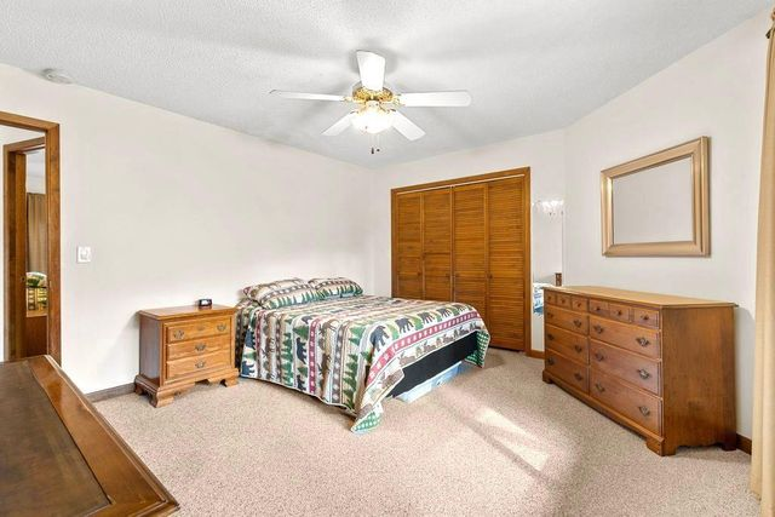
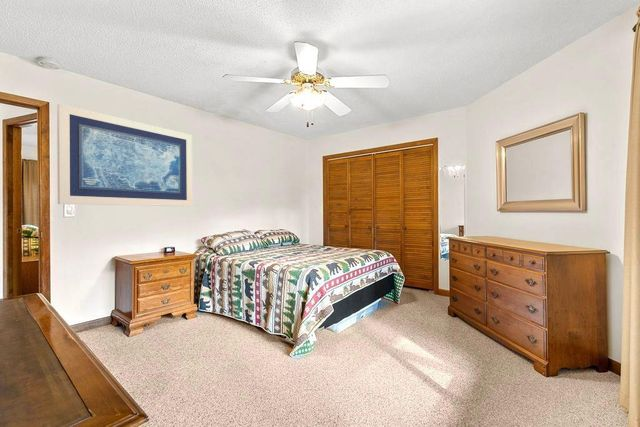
+ wall art [56,103,193,207]
